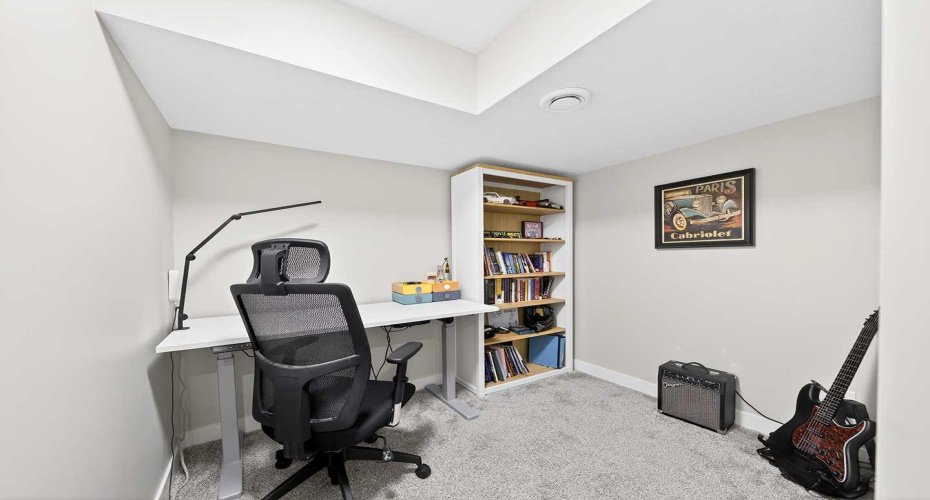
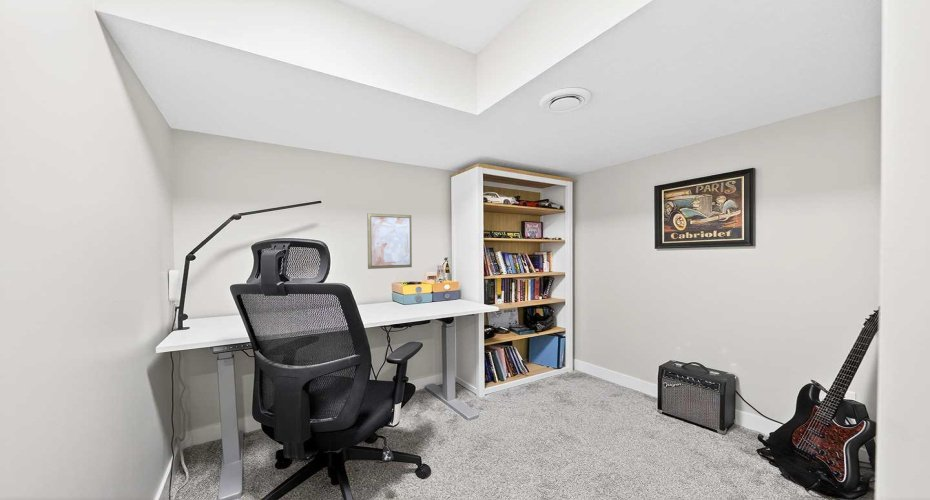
+ wall art [366,212,413,270]
